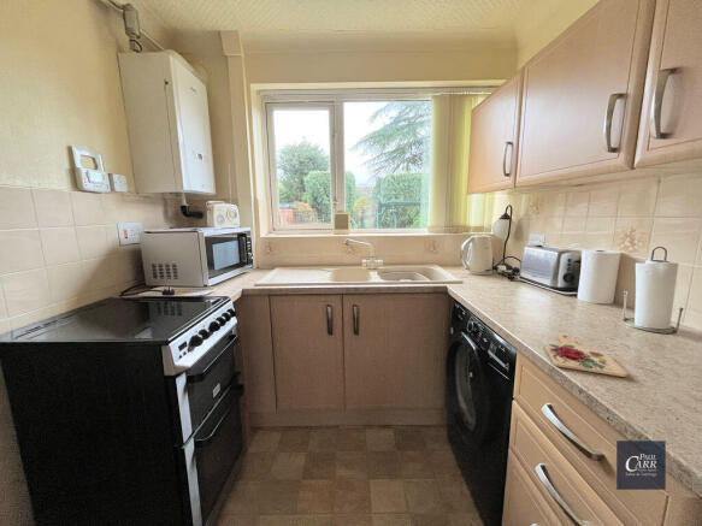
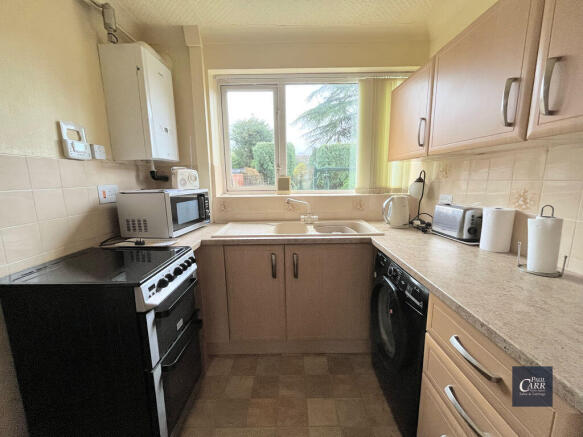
- cutting board [543,335,629,378]
